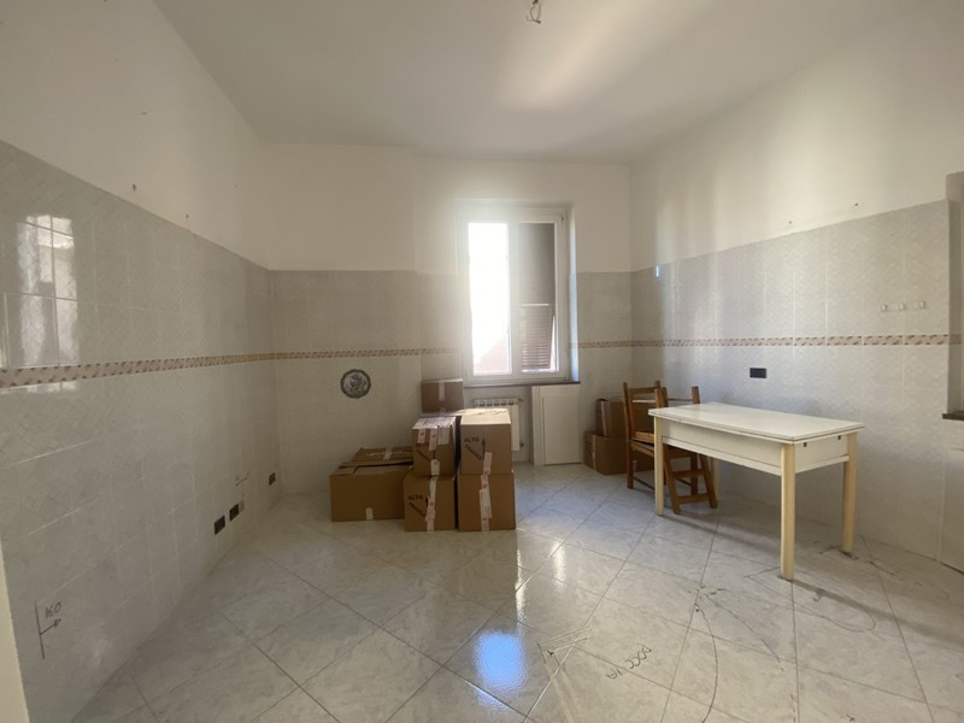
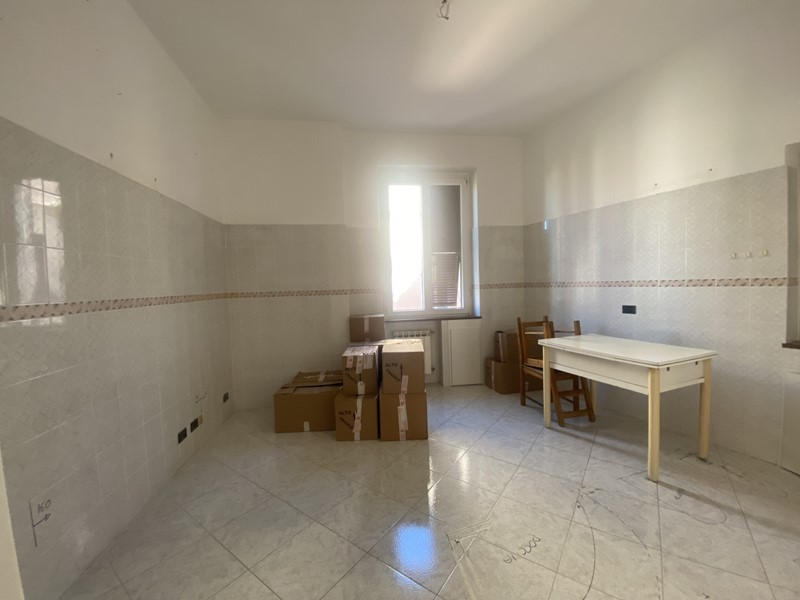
- decorative plate [339,368,372,400]
